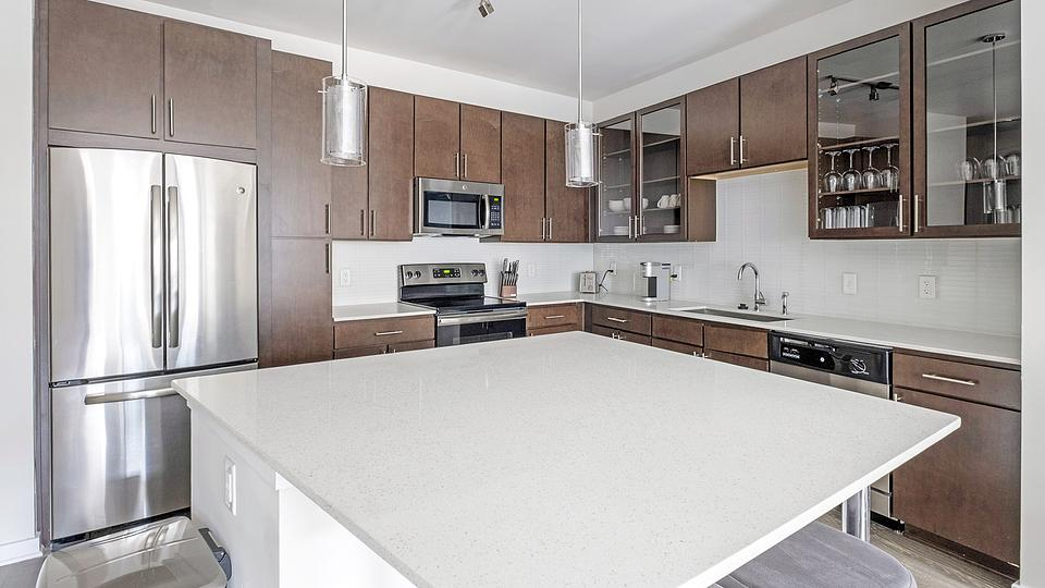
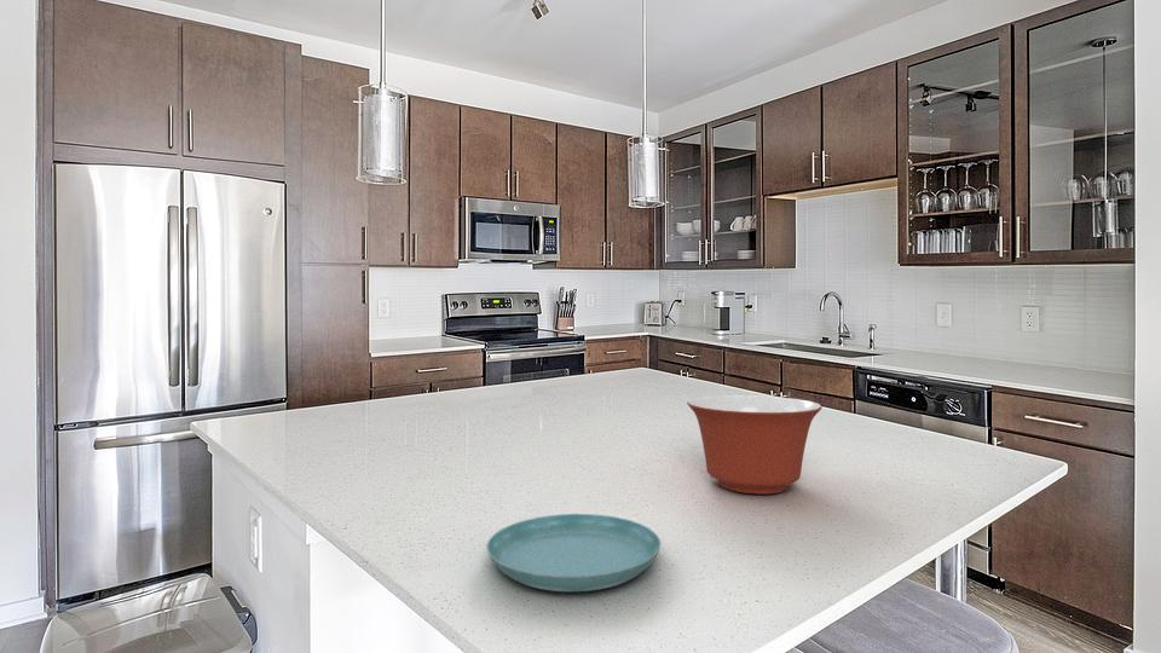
+ saucer [485,513,662,593]
+ mixing bowl [686,394,824,495]
